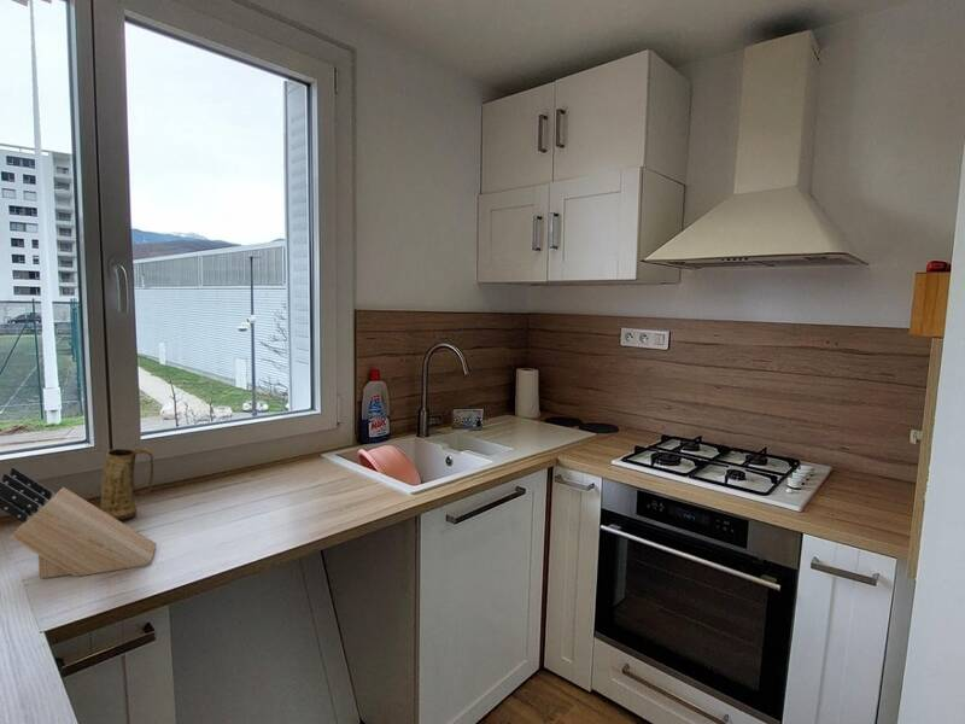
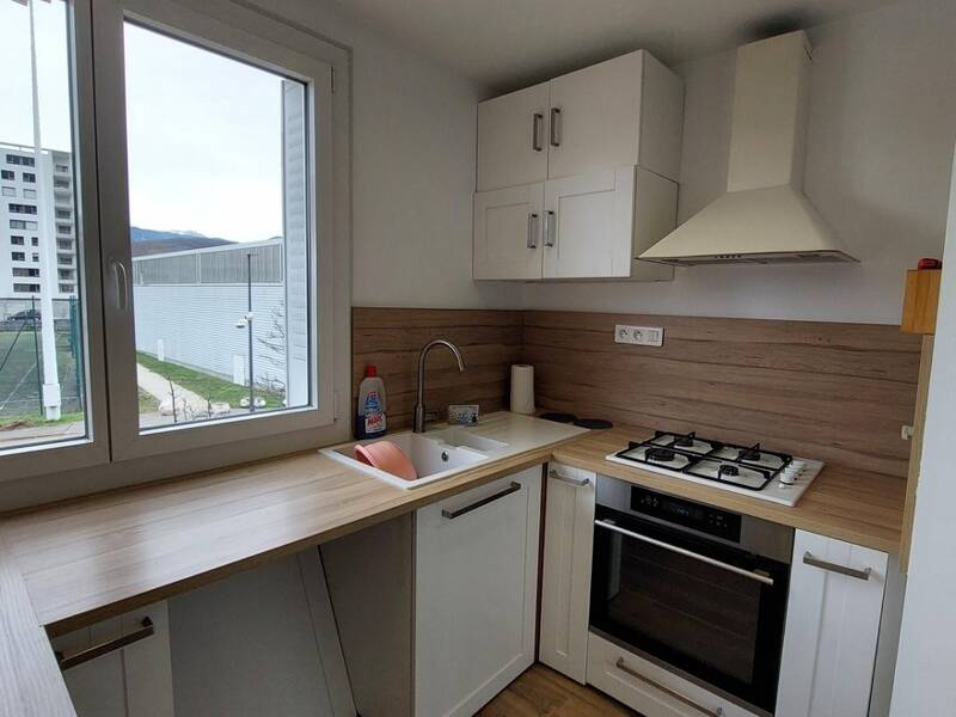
- knife block [0,466,158,580]
- mug [100,446,156,521]
